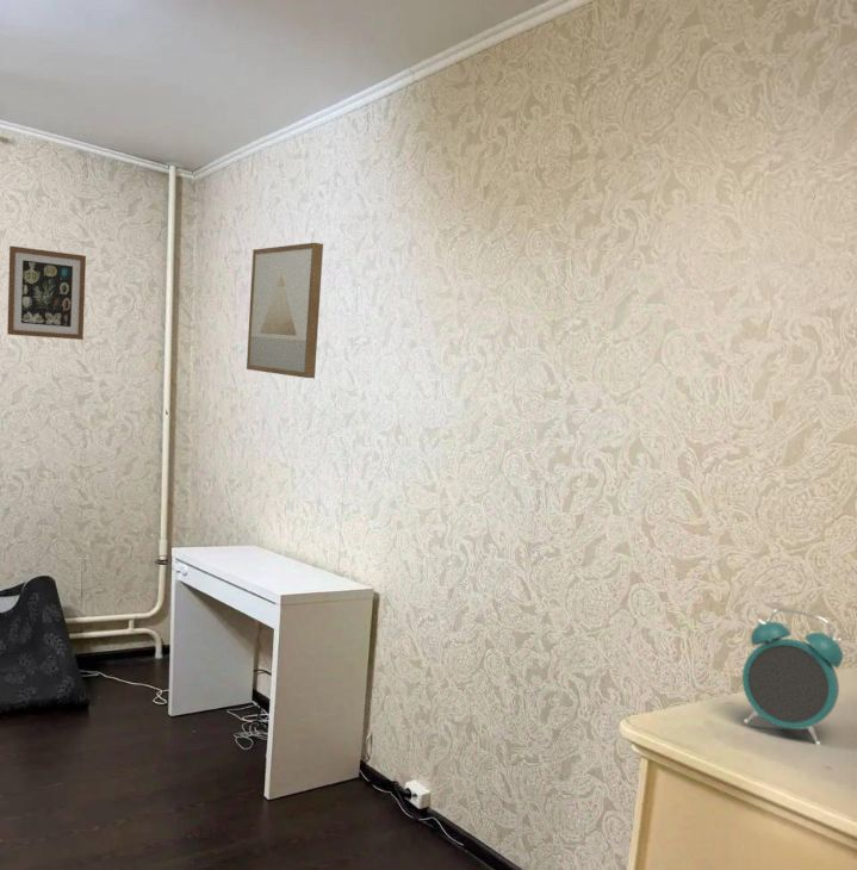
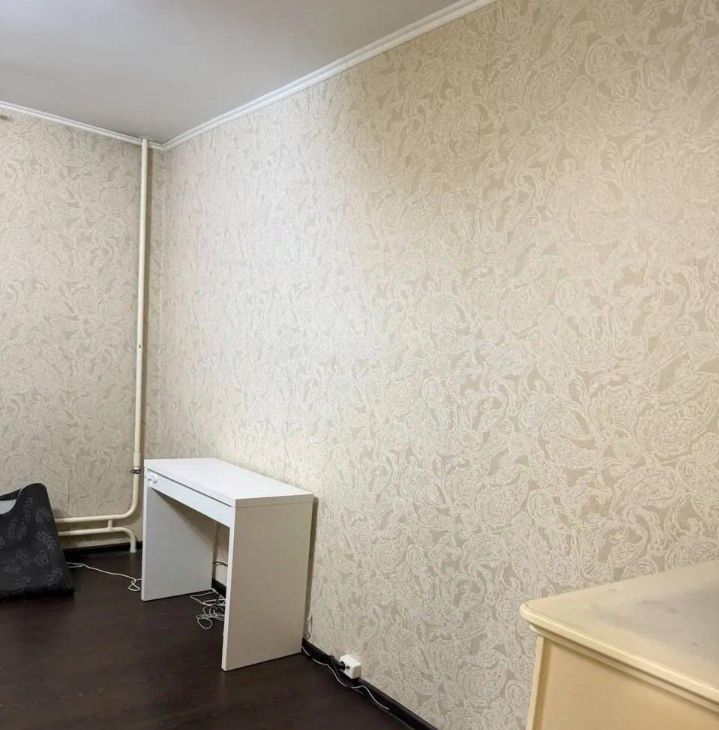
- wall art [6,244,87,341]
- alarm clock [741,607,844,747]
- wall art [246,242,324,379]
